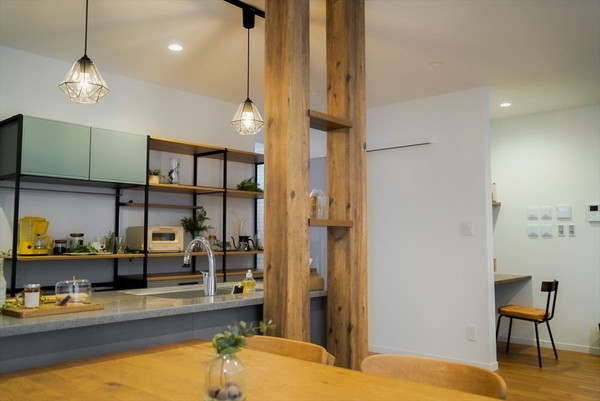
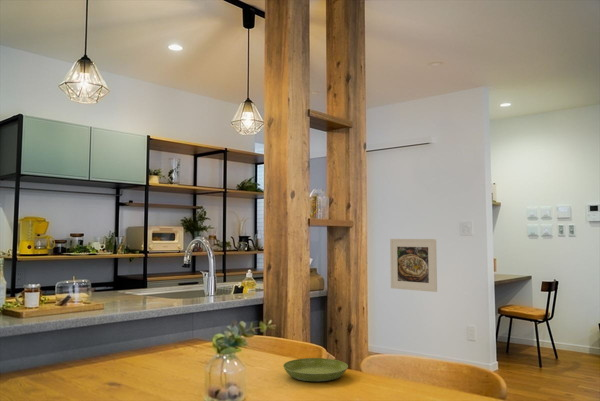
+ saucer [282,357,349,383]
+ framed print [389,238,438,293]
